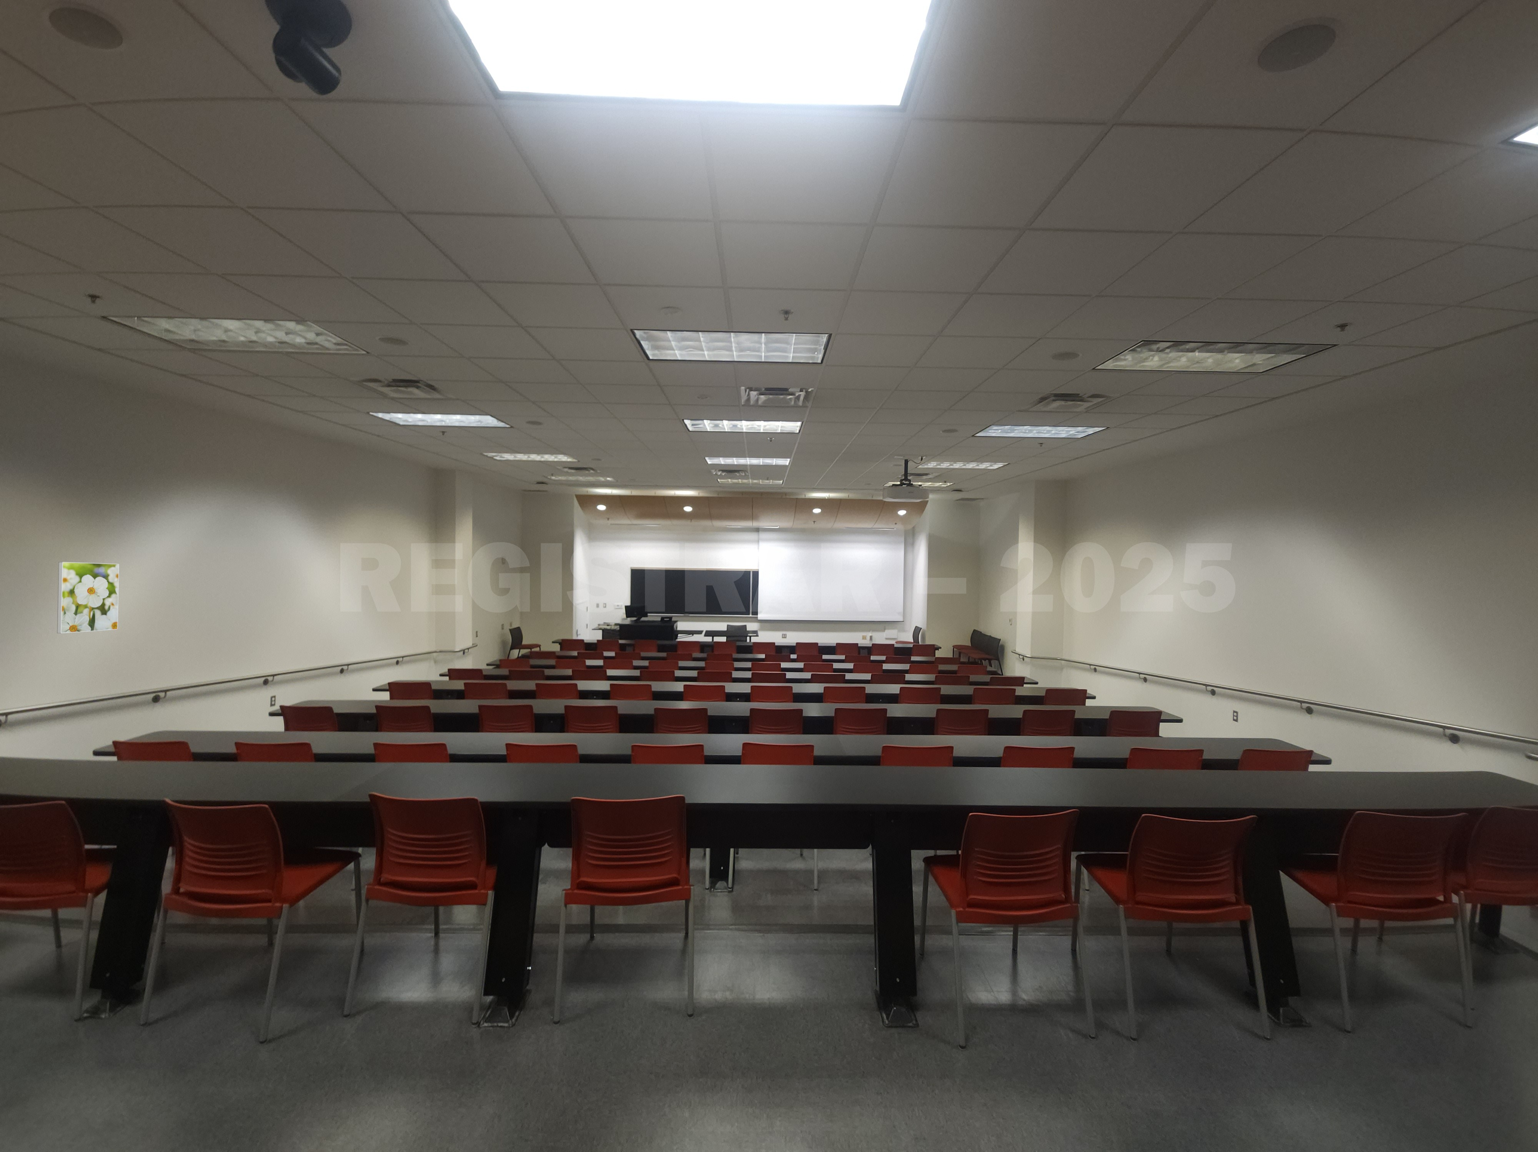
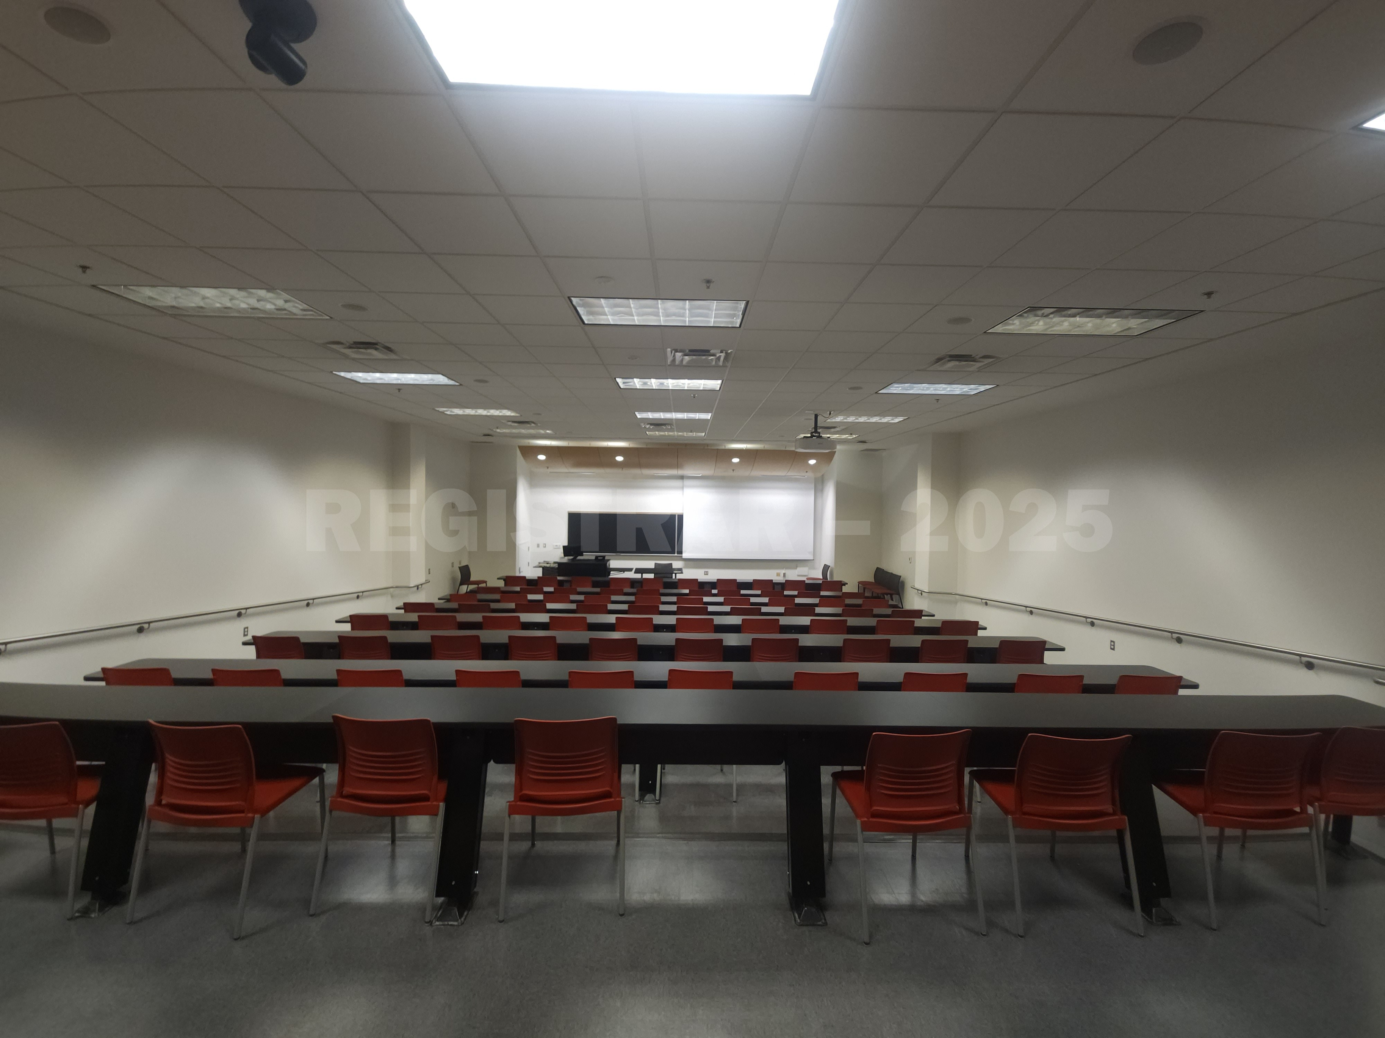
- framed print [57,561,120,634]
